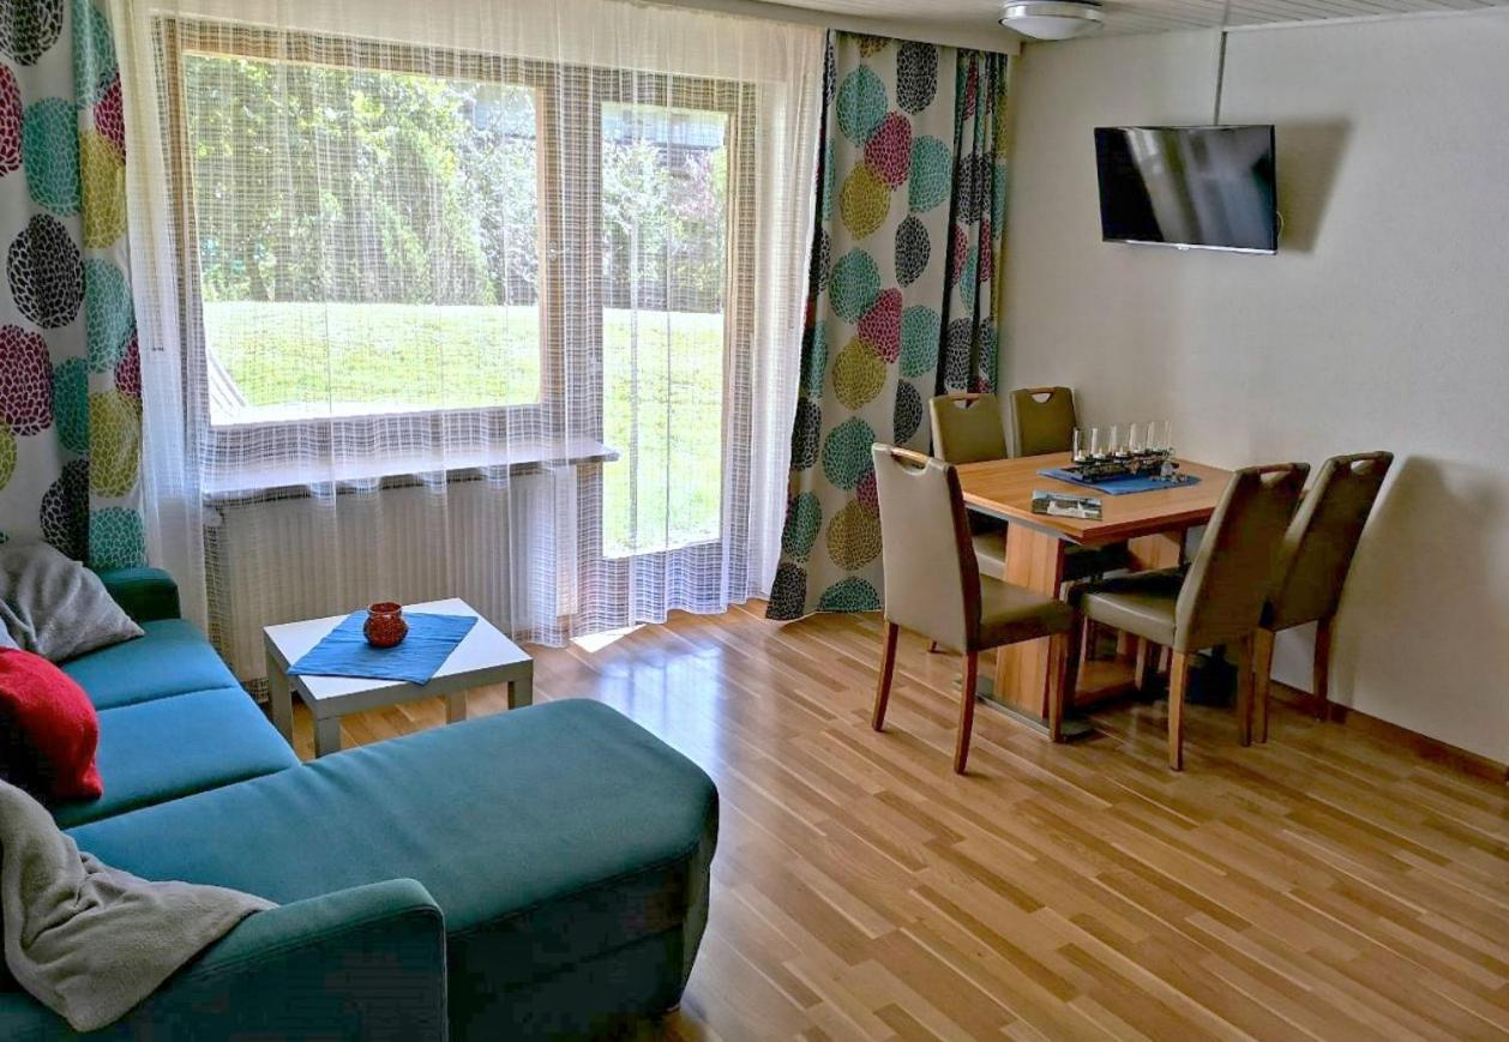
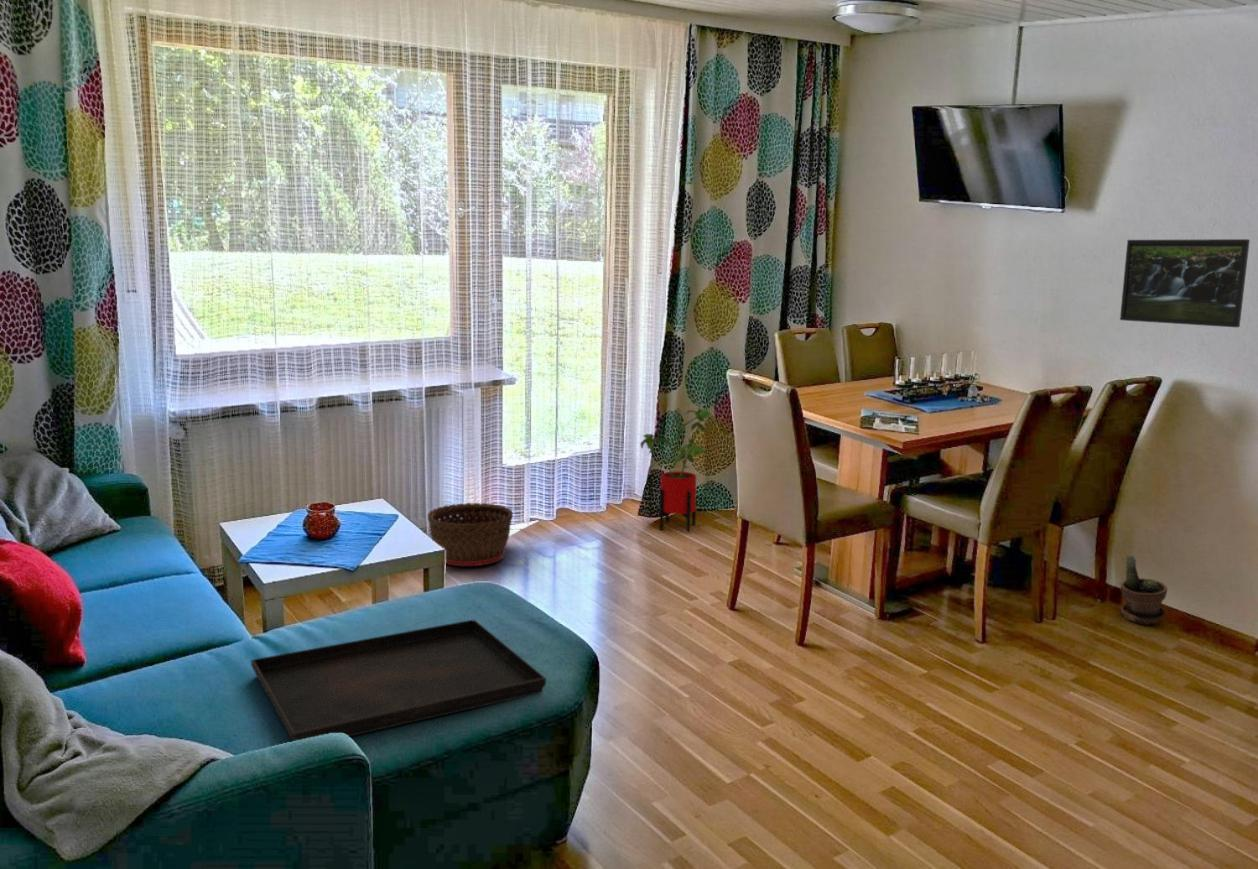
+ basket [426,502,514,567]
+ potted plant [1119,553,1168,625]
+ serving tray [250,619,547,742]
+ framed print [1119,238,1251,328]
+ house plant [639,407,716,533]
